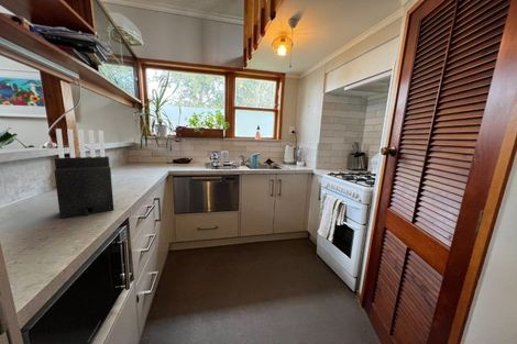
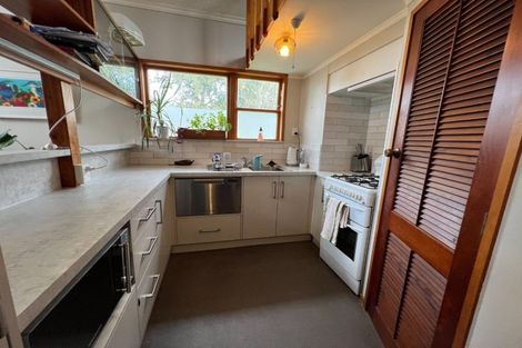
- knife block [53,127,114,220]
